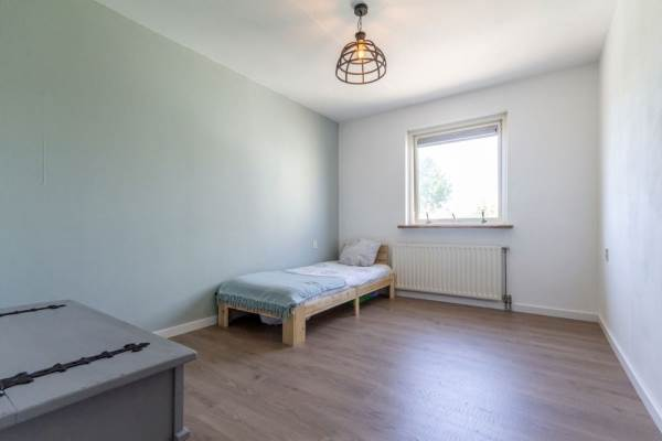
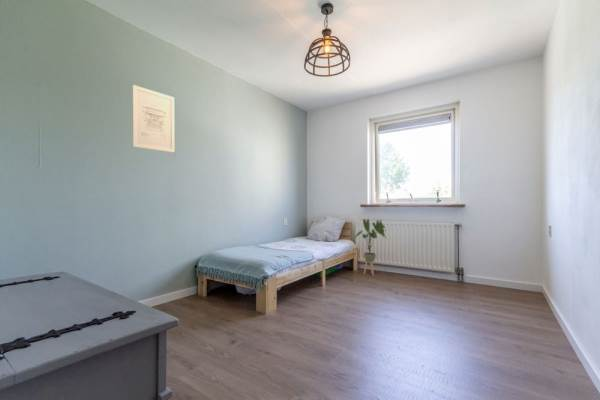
+ house plant [353,218,388,277]
+ wall art [131,84,175,153]
